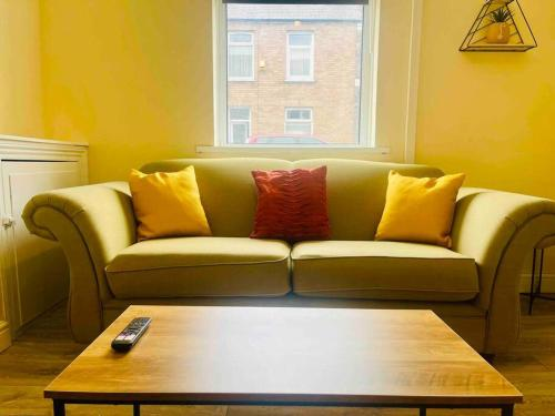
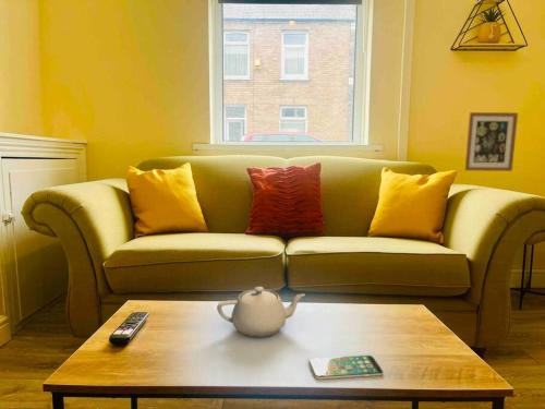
+ smartphone [307,354,384,381]
+ teapot [216,286,306,339]
+ wall art [463,111,519,172]
